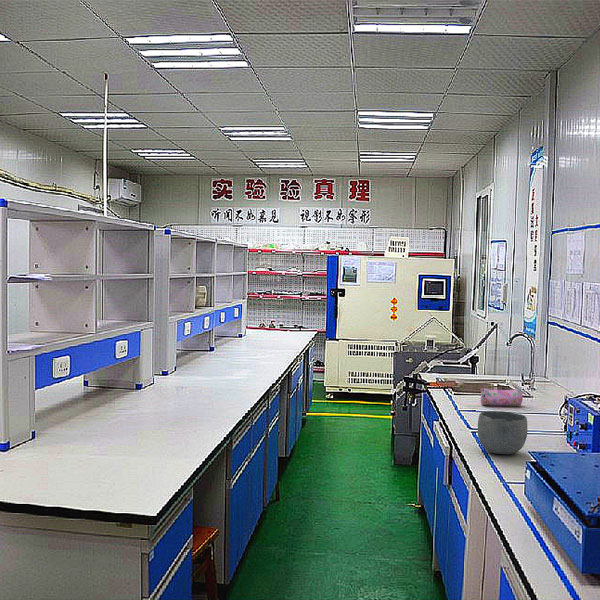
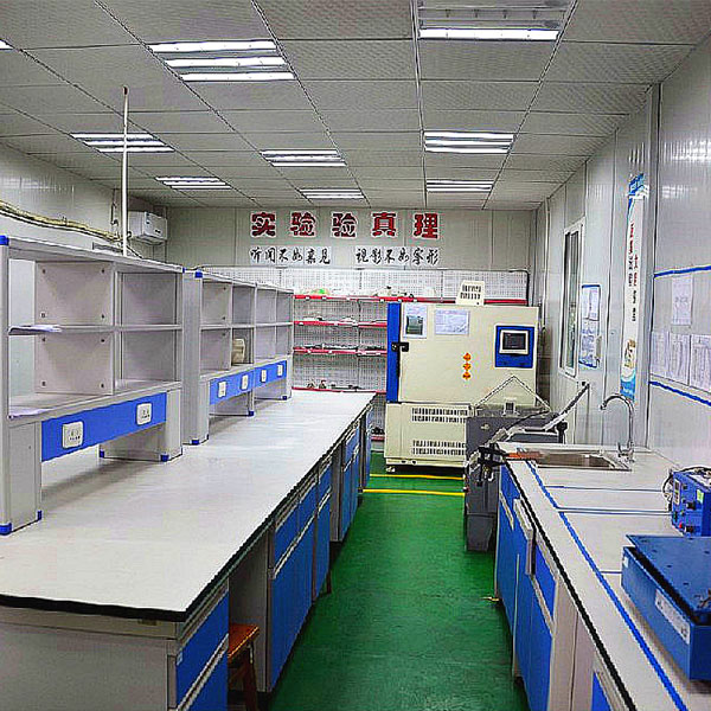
- pencil case [480,387,524,407]
- bowl [477,410,528,455]
